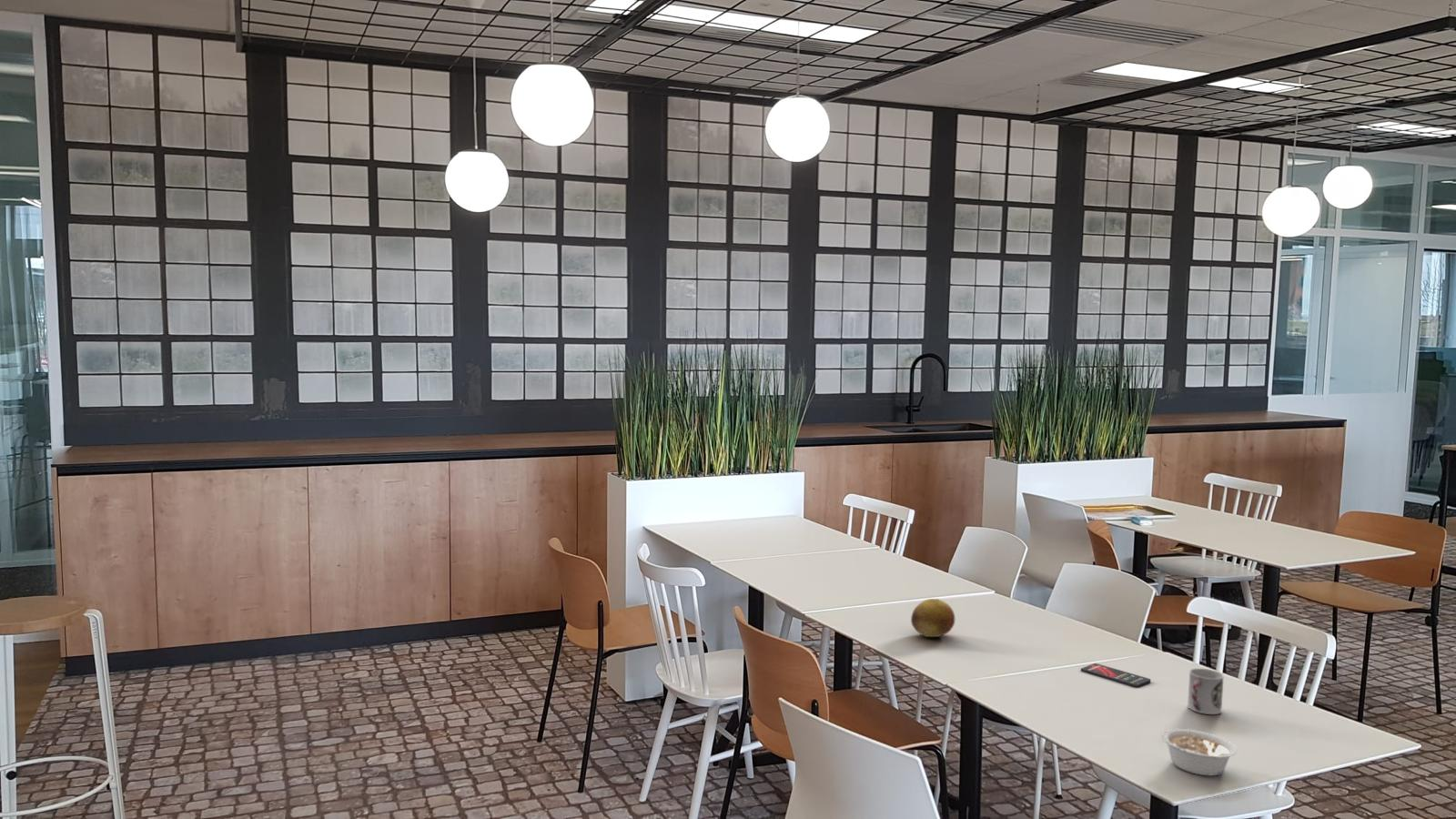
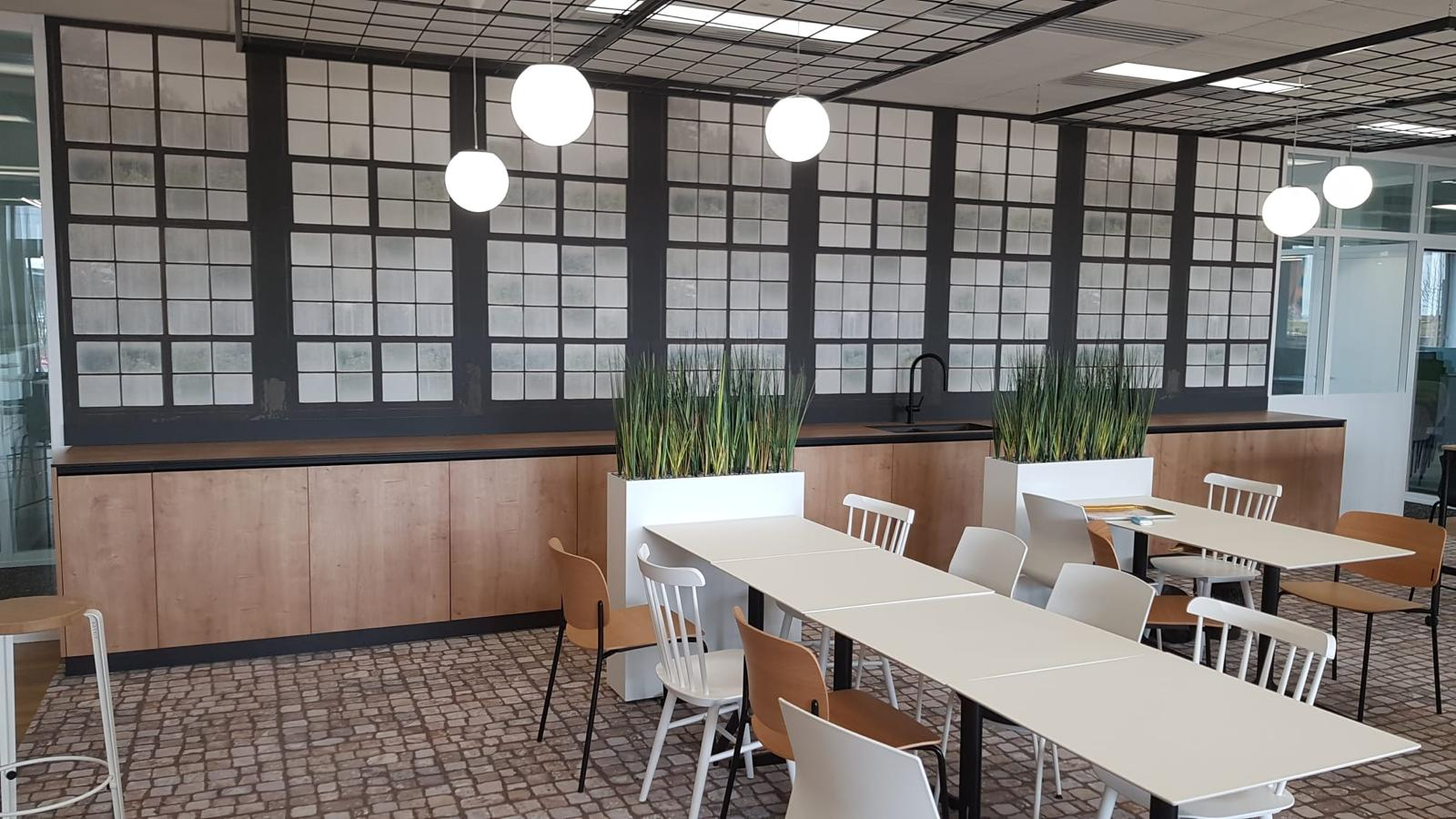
- cup [1187,668,1225,715]
- legume [1160,728,1238,777]
- smartphone [1080,662,1151,688]
- fruit [910,598,955,638]
